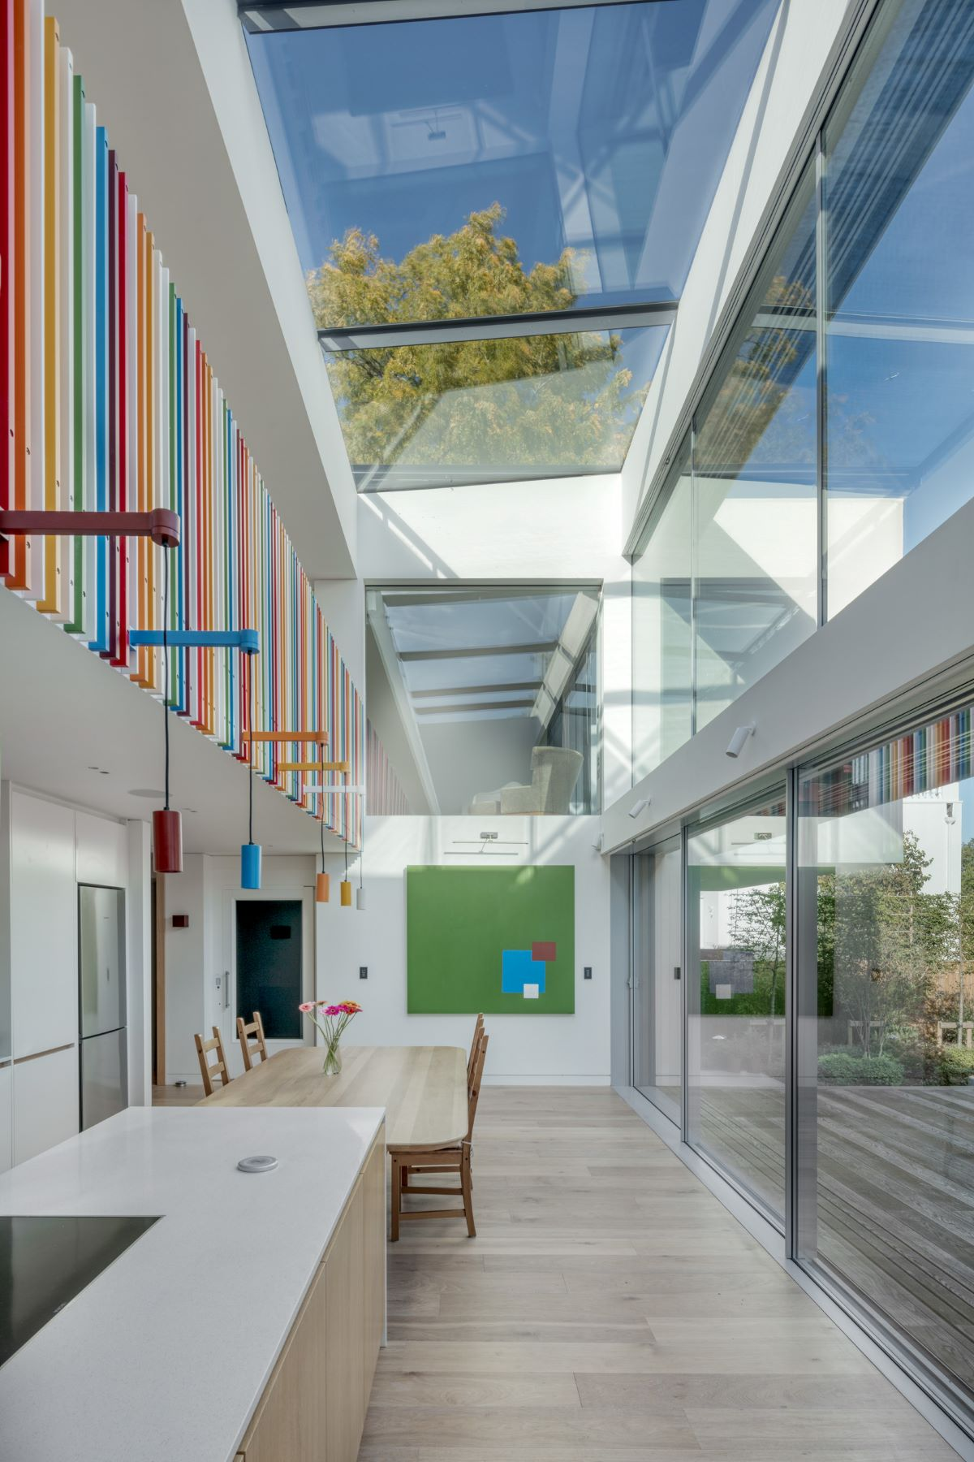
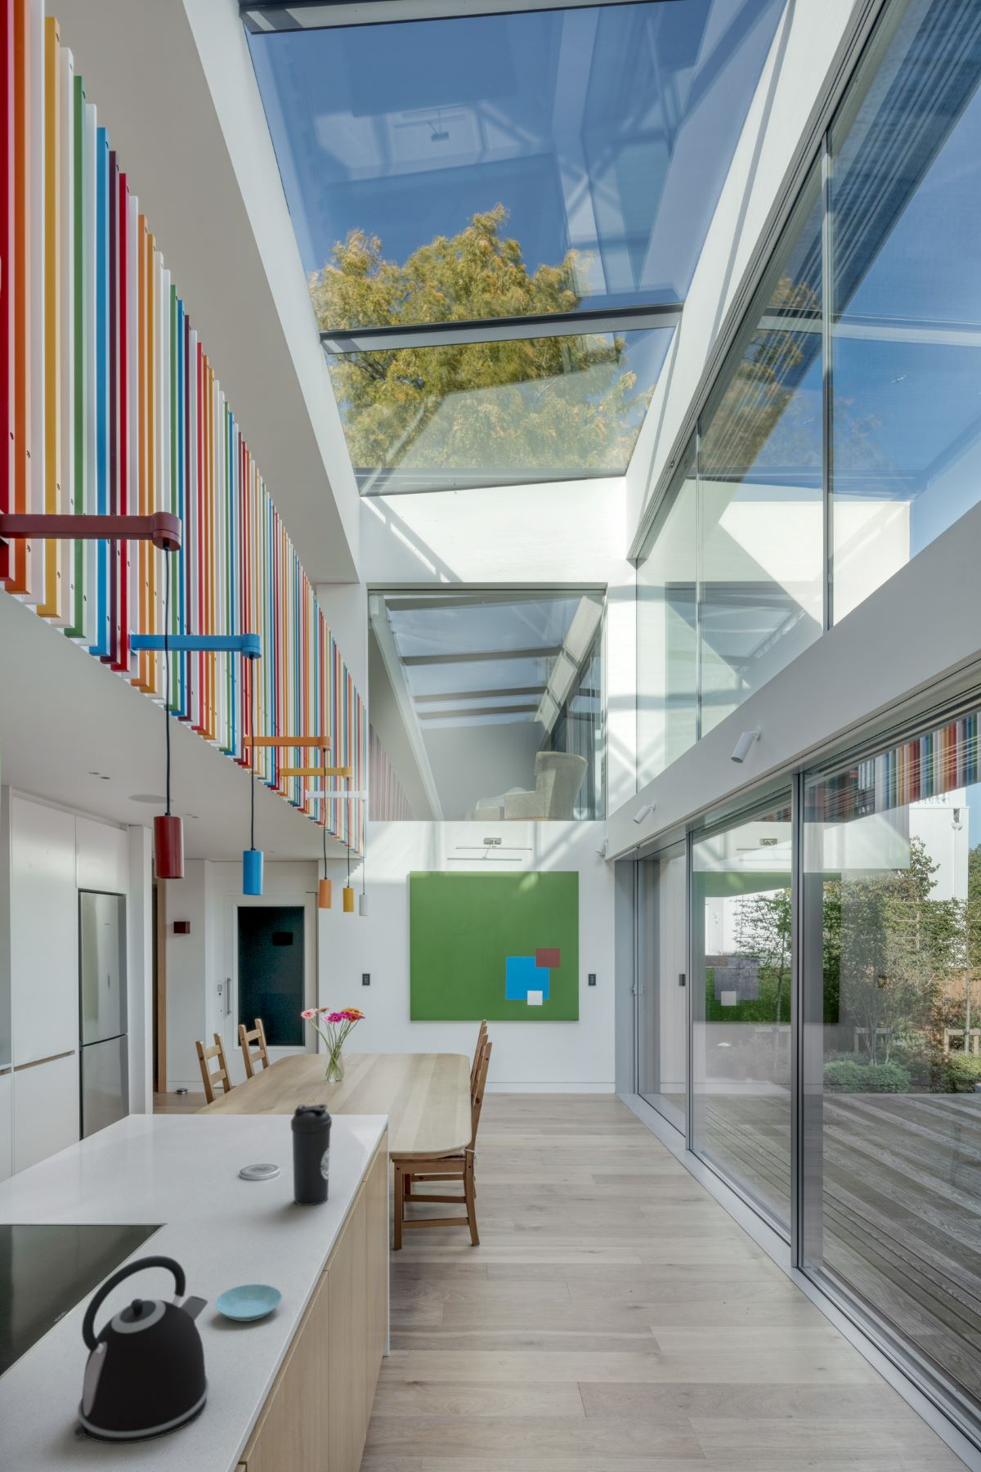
+ water bottle [290,1103,333,1206]
+ saucer [215,1284,282,1322]
+ kettle [72,1254,210,1445]
